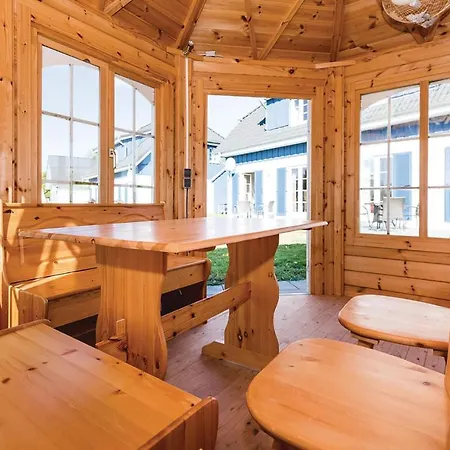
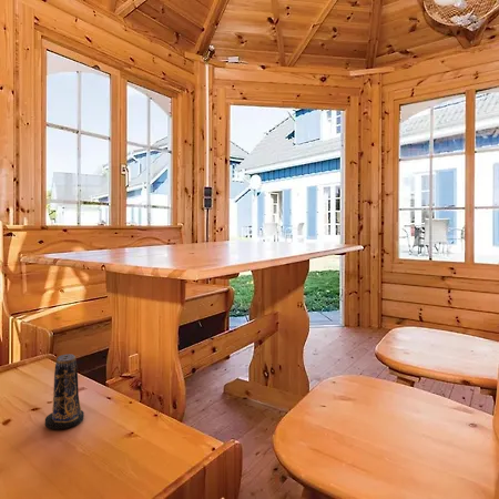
+ candle [44,353,85,430]
